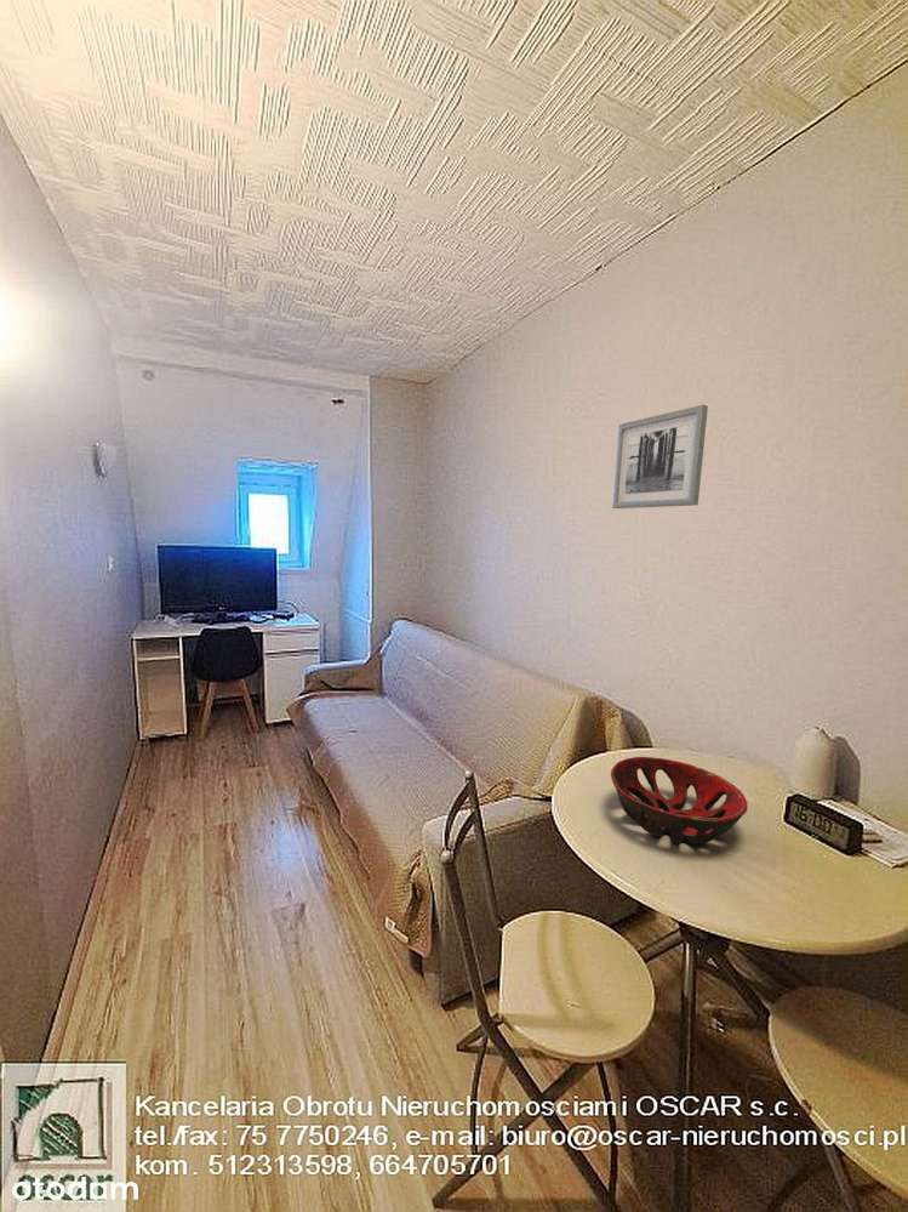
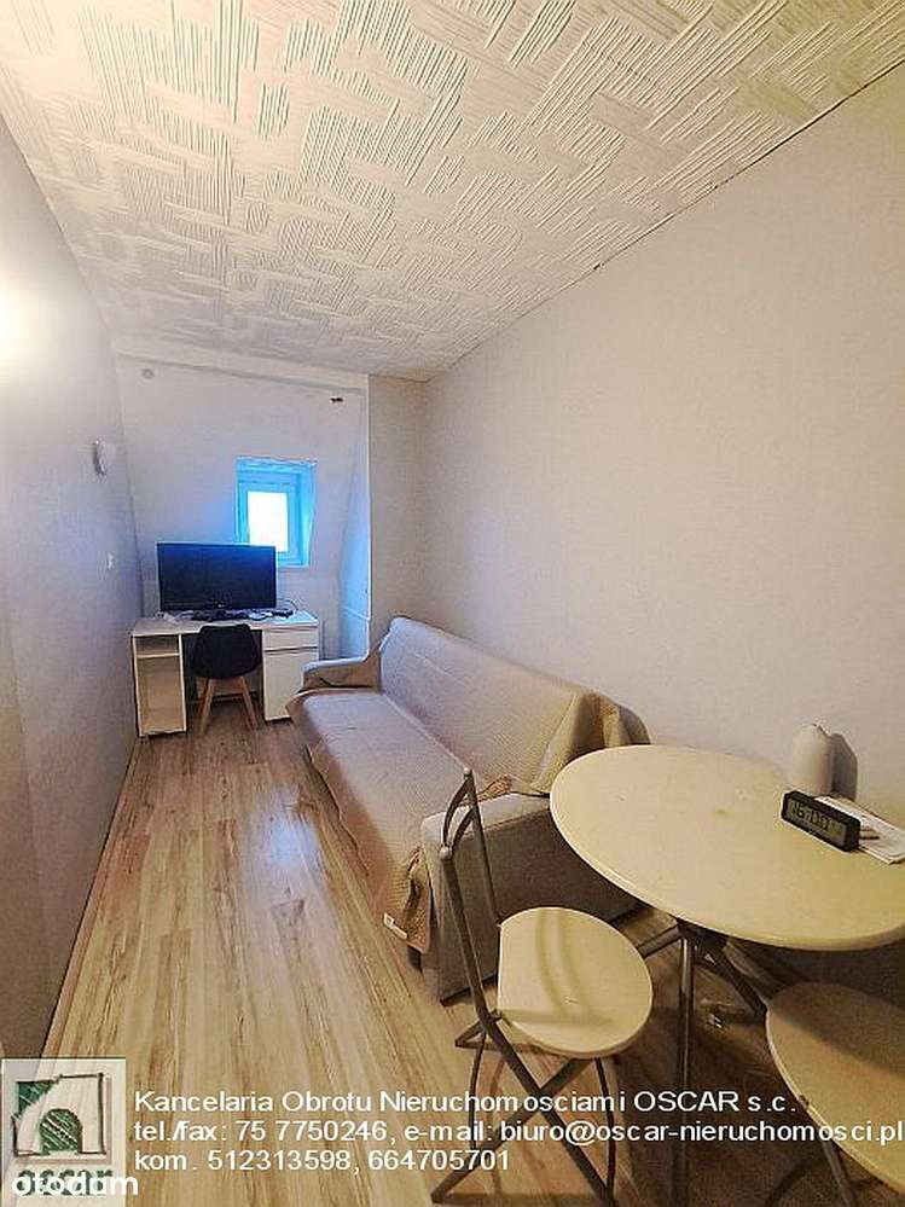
- wall art [611,404,709,510]
- decorative bowl [610,756,748,844]
